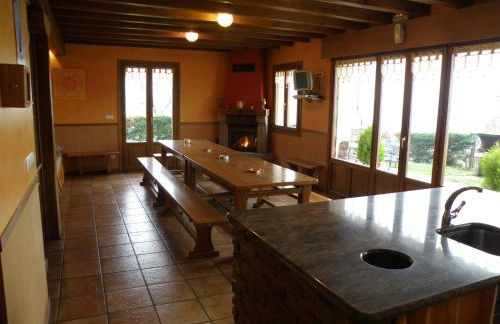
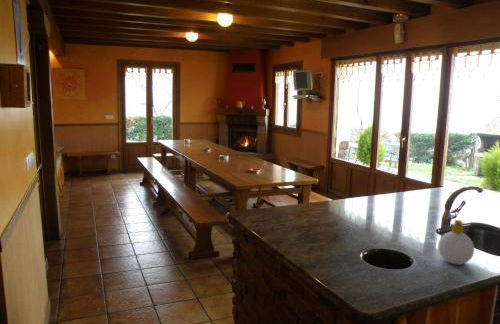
+ soap bottle [437,219,475,266]
